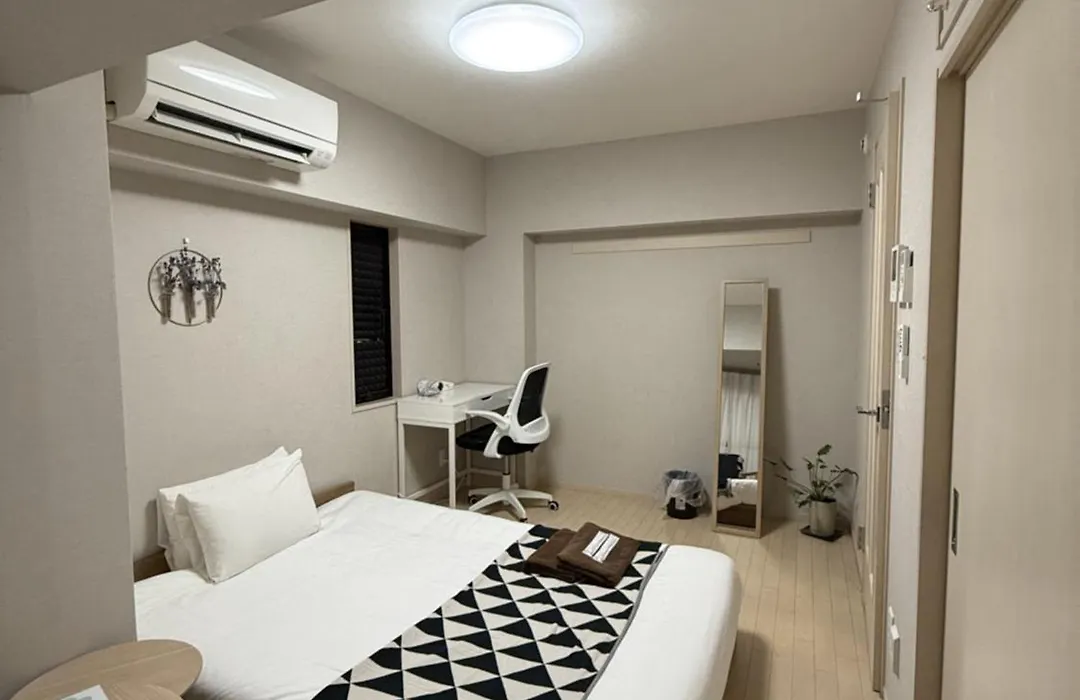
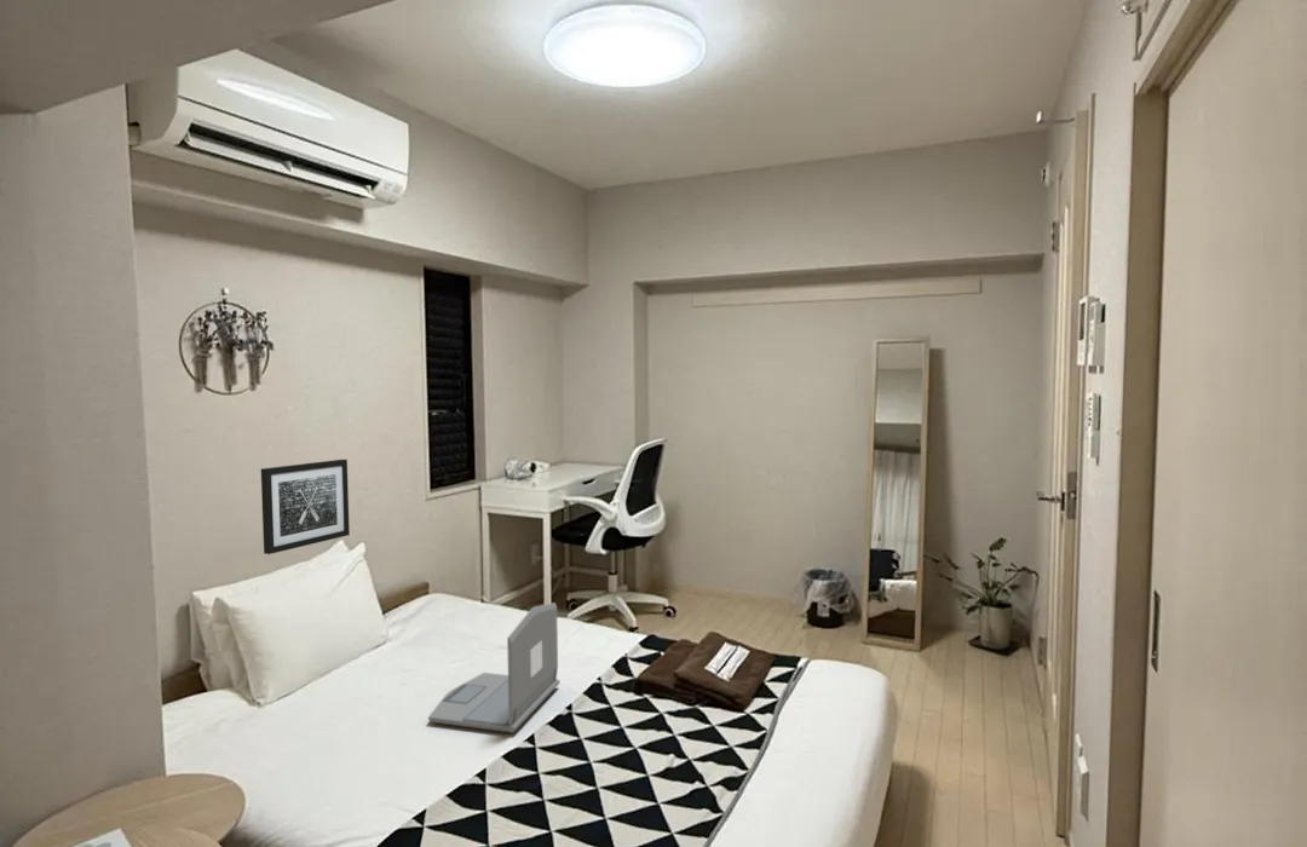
+ laptop [427,601,560,734]
+ wall art [260,459,351,555]
